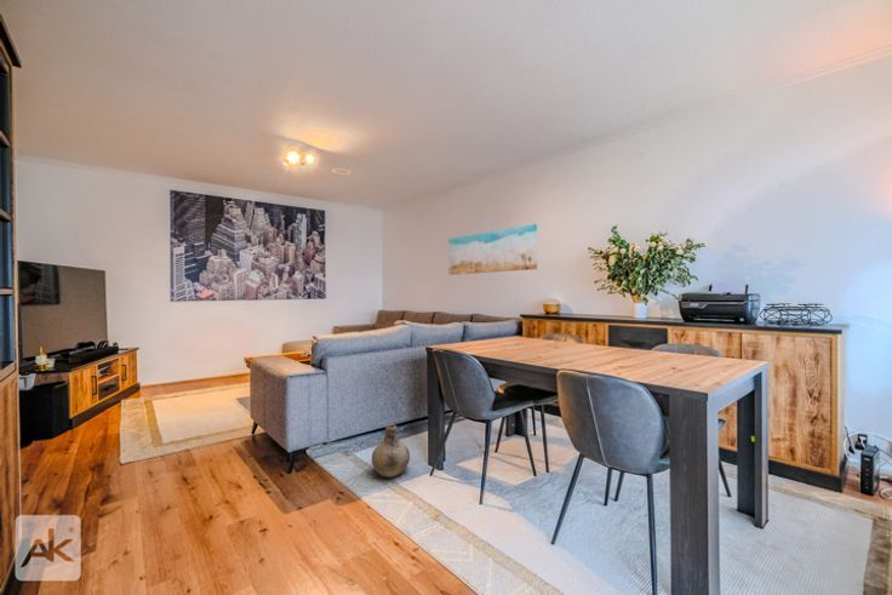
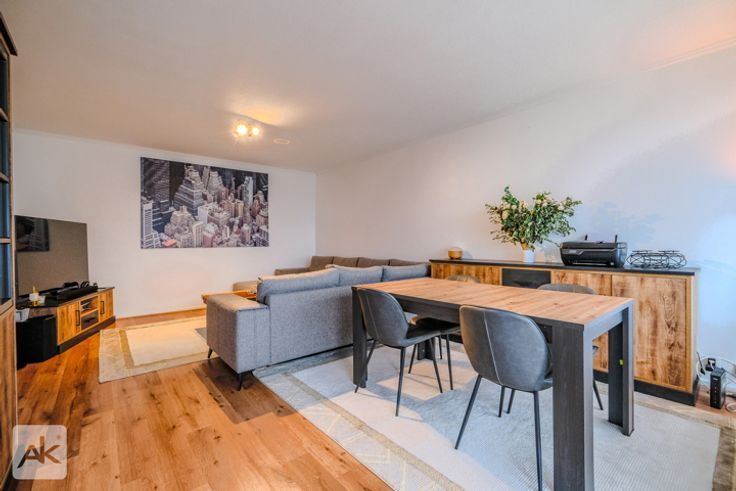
- wall art [447,223,538,276]
- ceramic jug [371,423,411,479]
